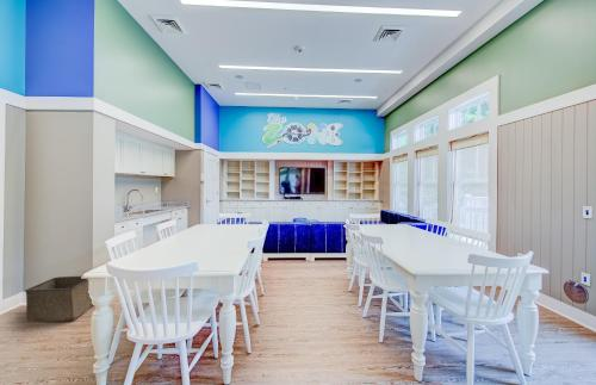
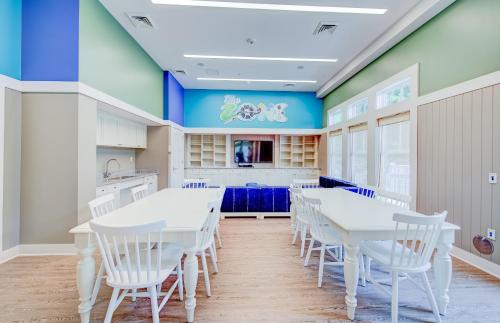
- storage bin [24,275,95,324]
